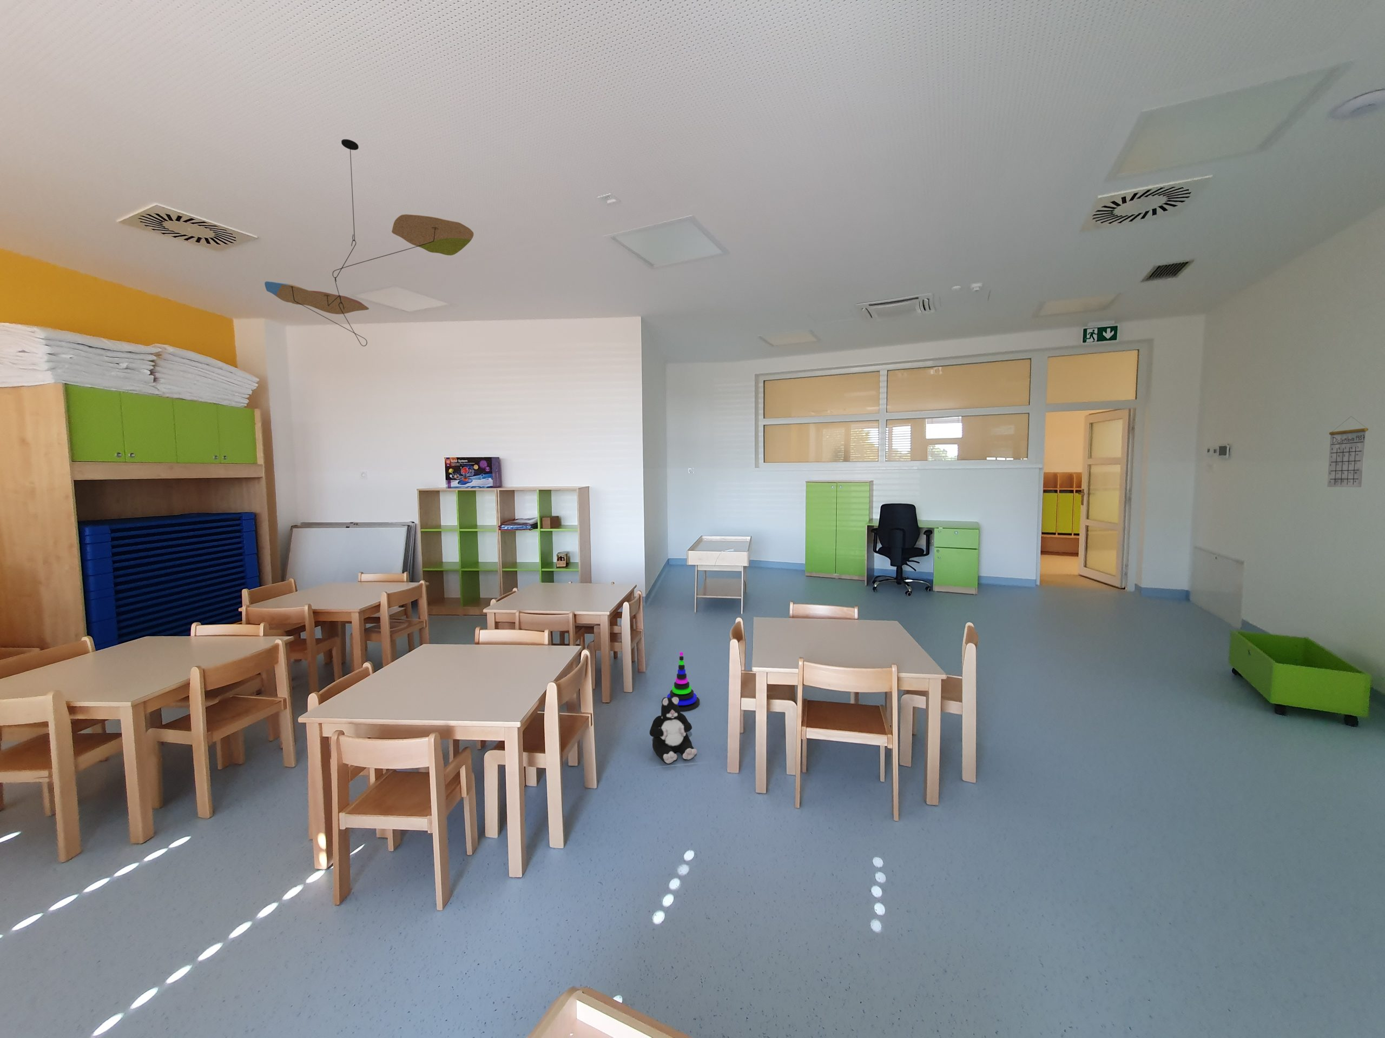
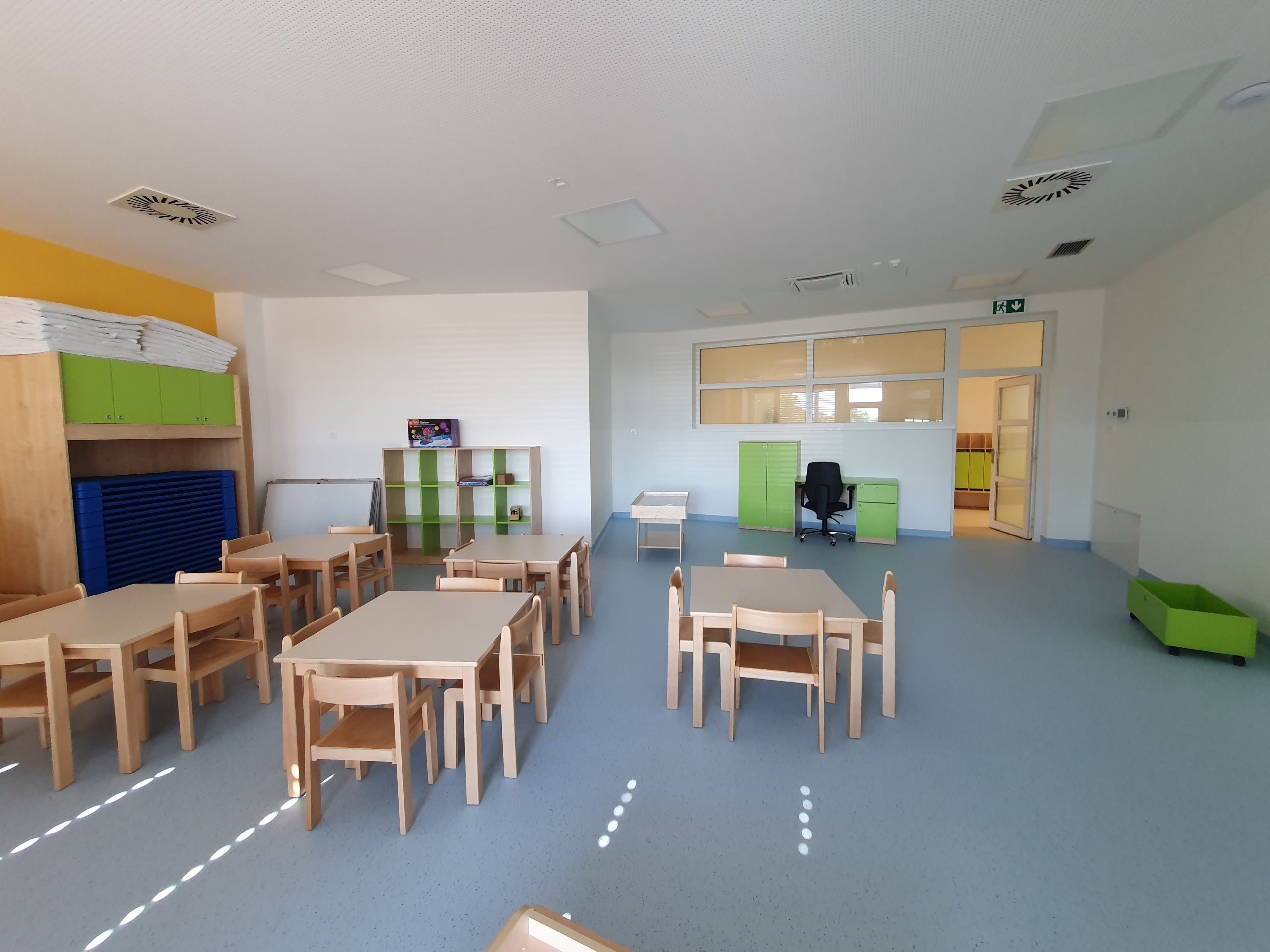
- calendar [1326,415,1369,487]
- ceiling mobile [264,138,474,347]
- plush toy [649,696,697,764]
- stacking toy [666,651,700,712]
